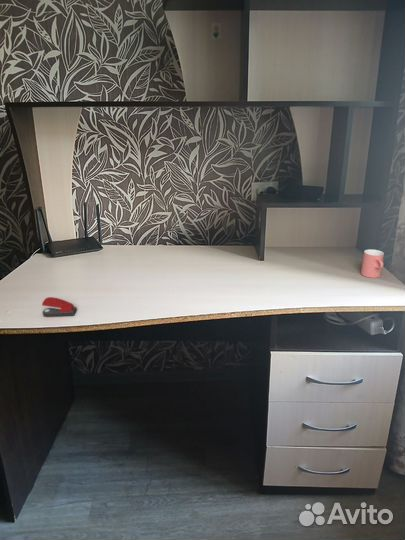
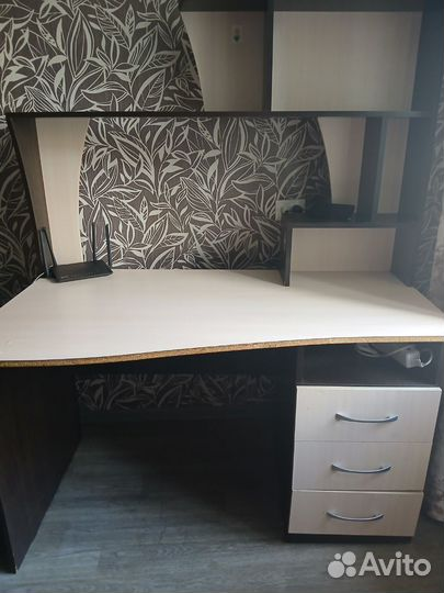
- stapler [41,296,78,318]
- cup [360,249,385,279]
